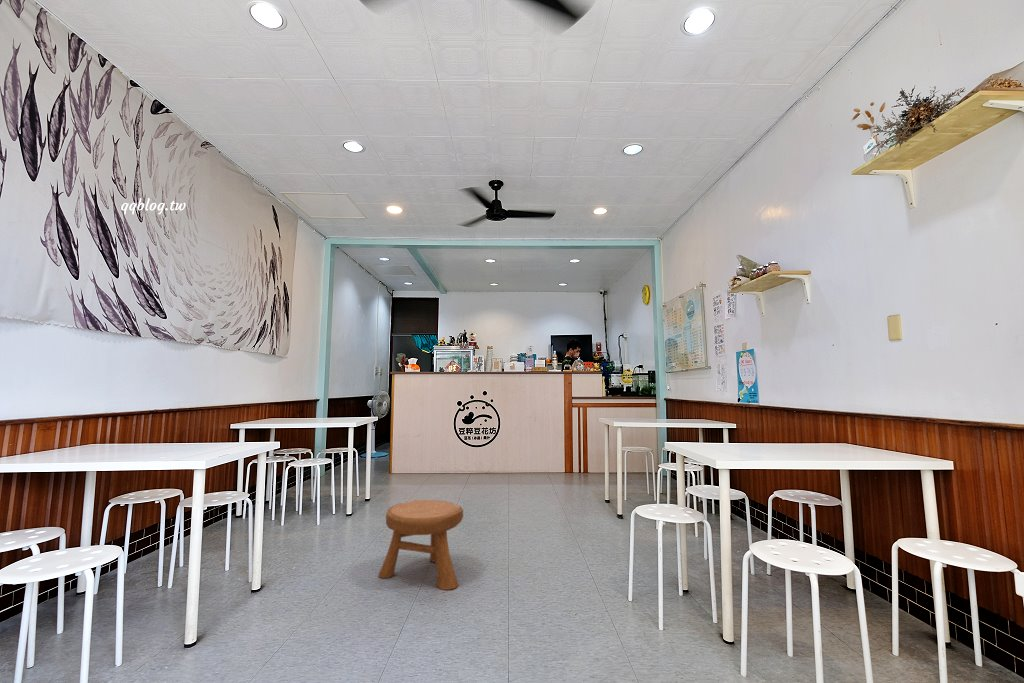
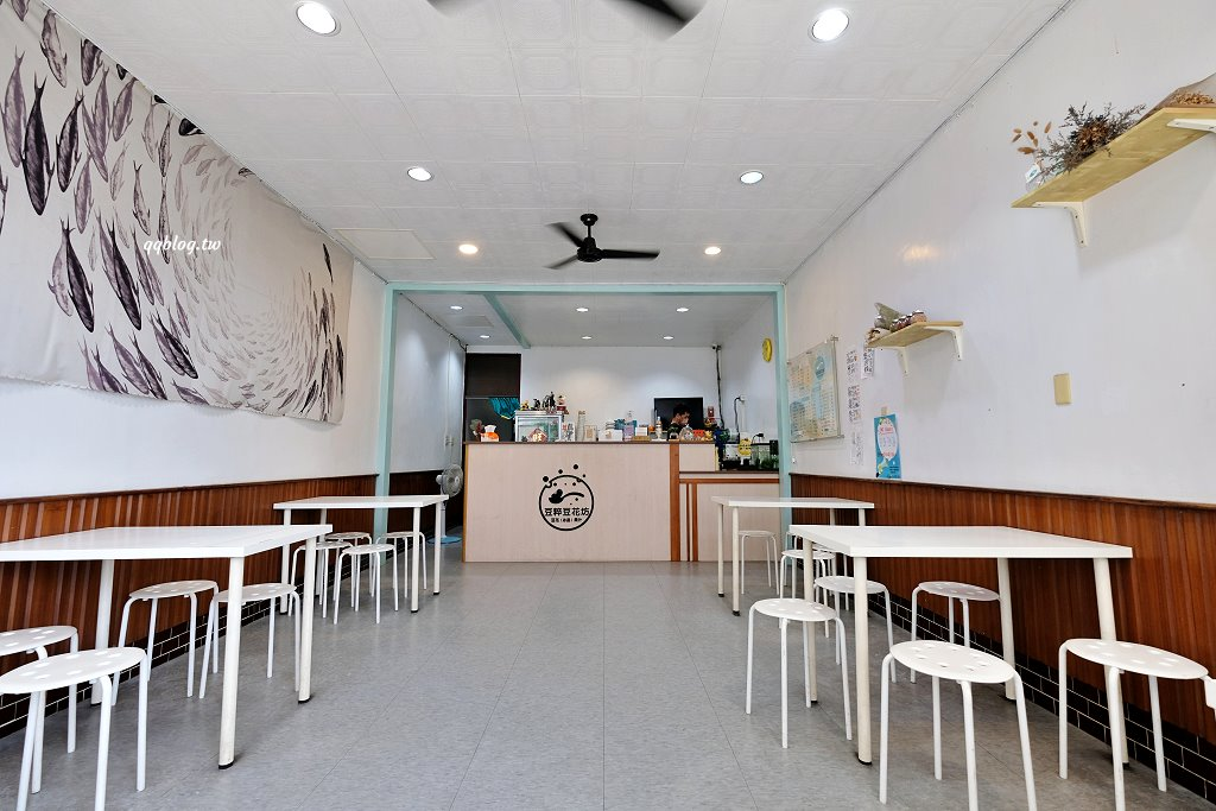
- stool [377,499,464,591]
